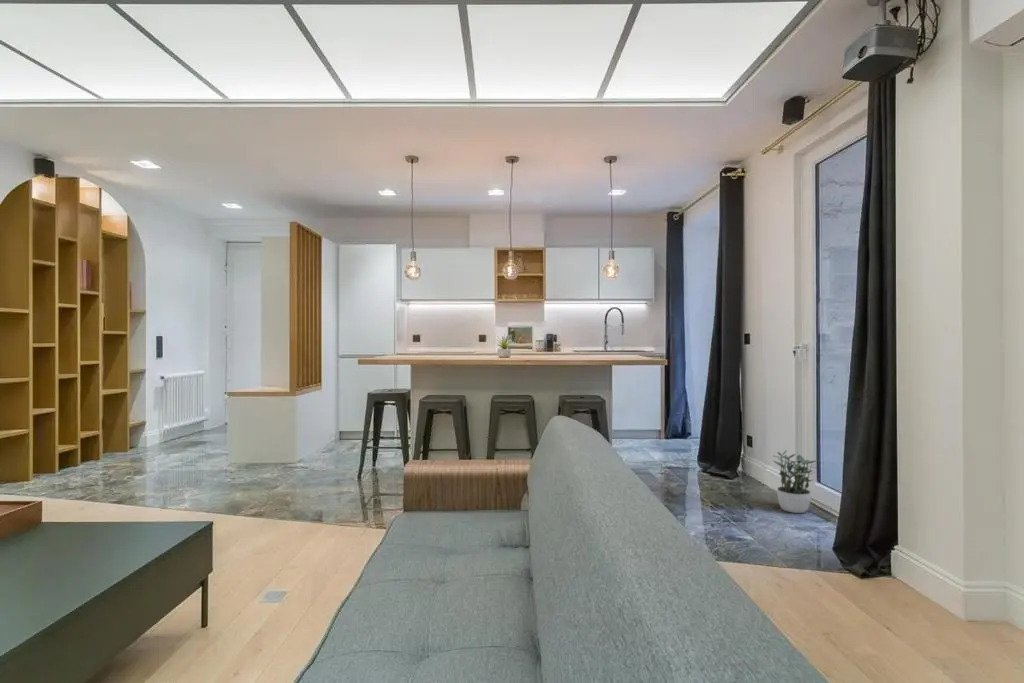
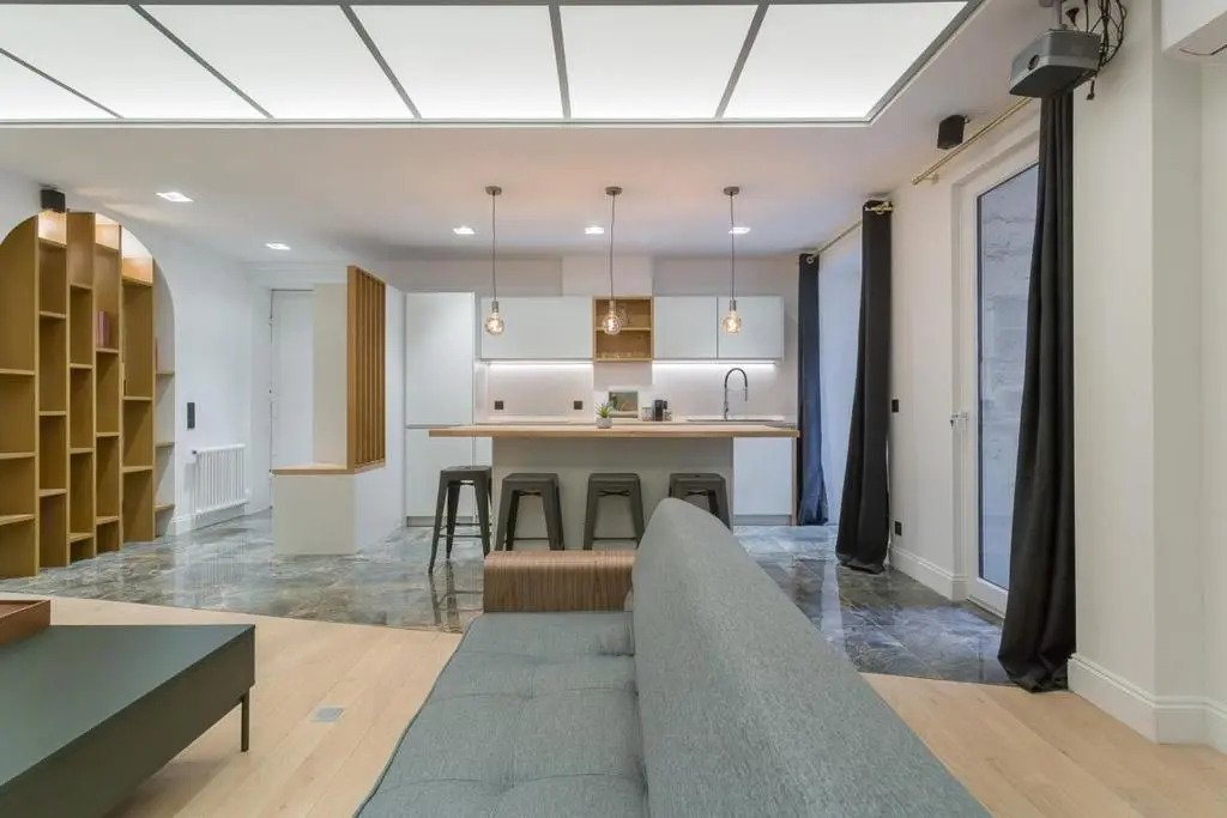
- potted plant [772,449,818,514]
